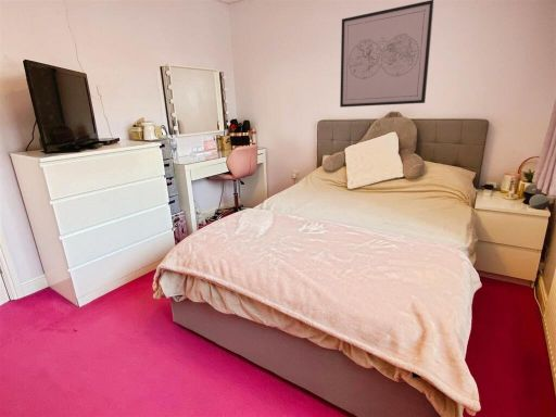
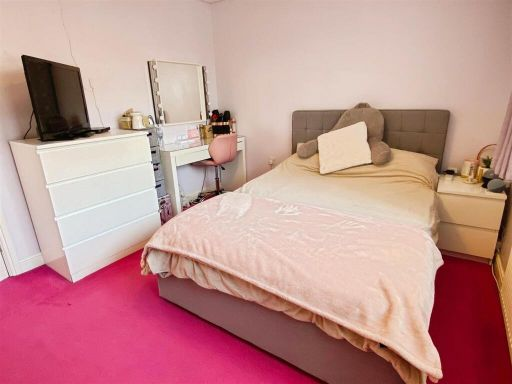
- wall art [339,0,435,109]
